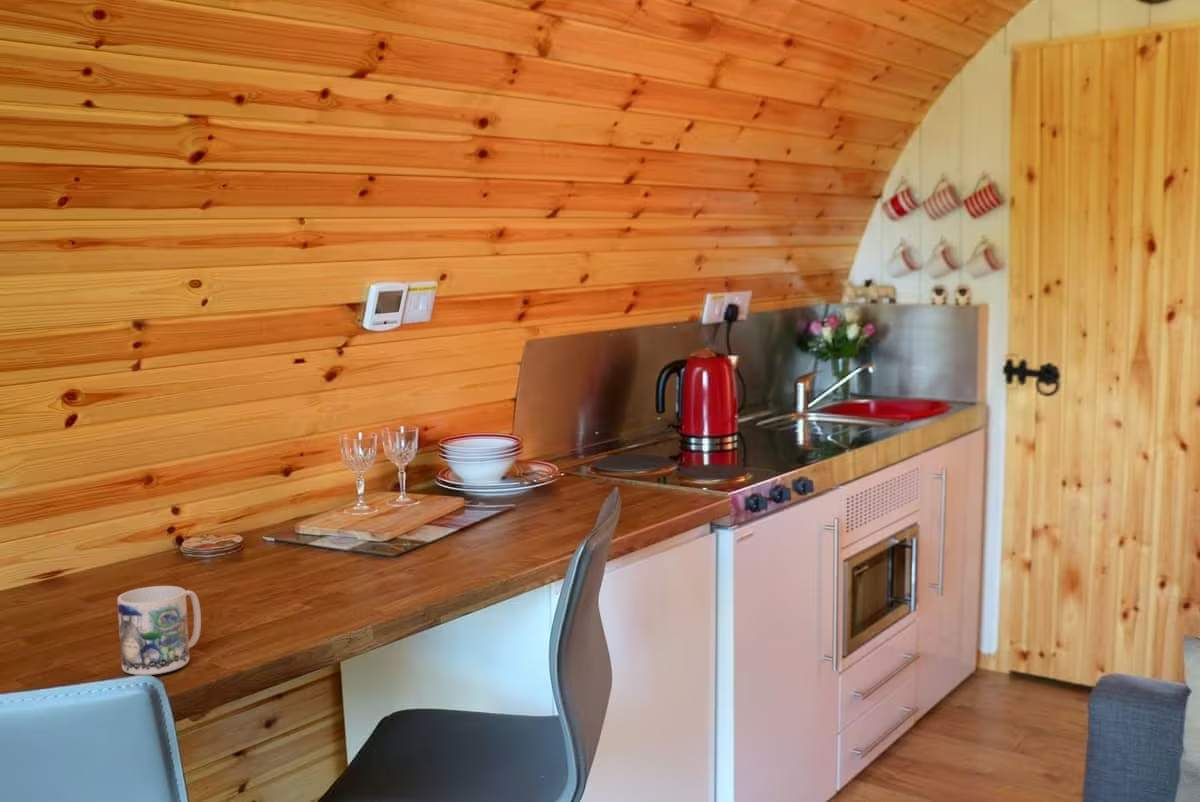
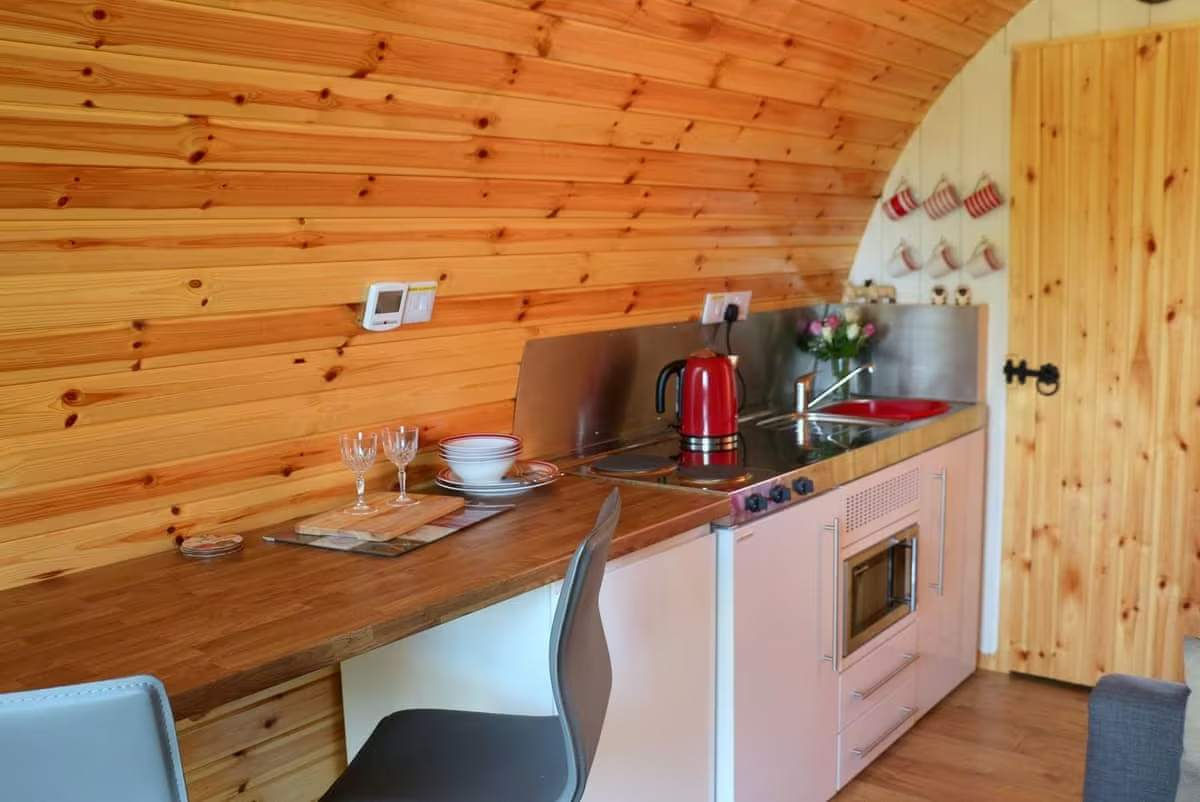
- mug [116,585,202,676]
